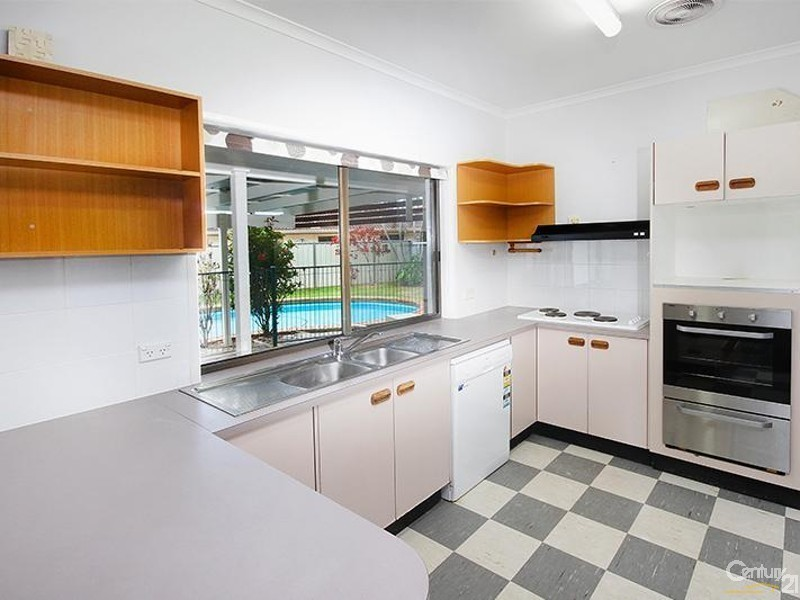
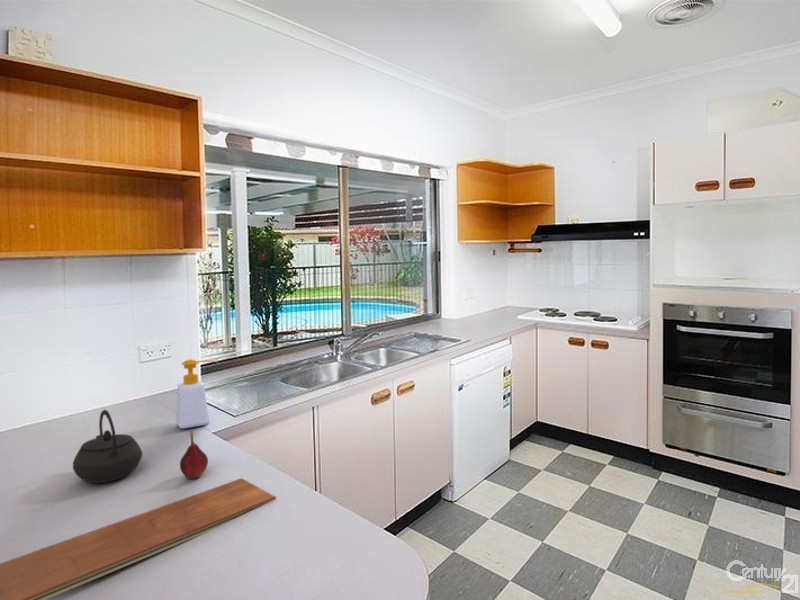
+ kettle [72,409,143,484]
+ soap bottle [175,359,219,429]
+ chopping board [0,477,277,600]
+ fruit [179,430,209,480]
